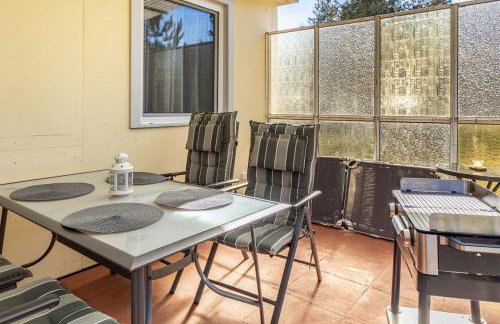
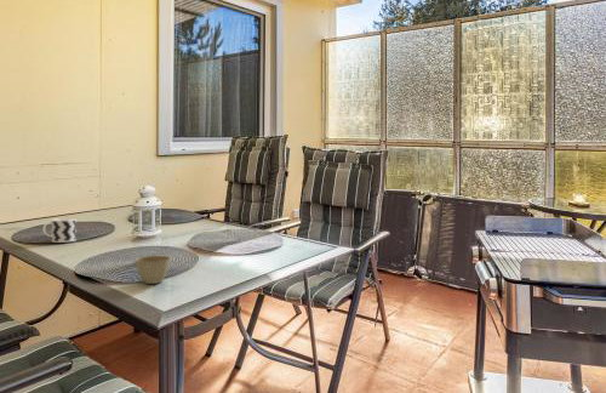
+ cup [42,217,78,244]
+ flower pot [135,255,172,285]
